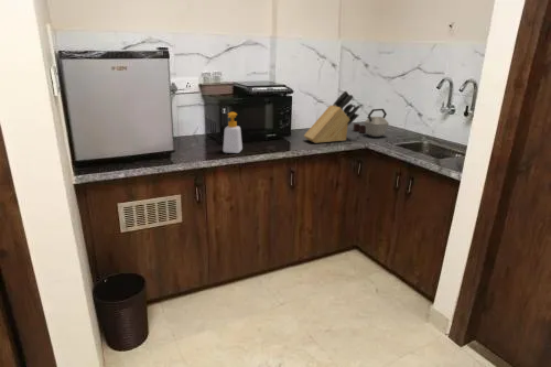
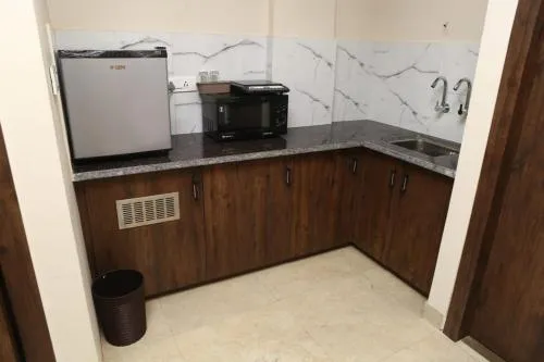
- soap bottle [222,111,244,154]
- knife block [303,90,361,144]
- kettle [353,108,390,138]
